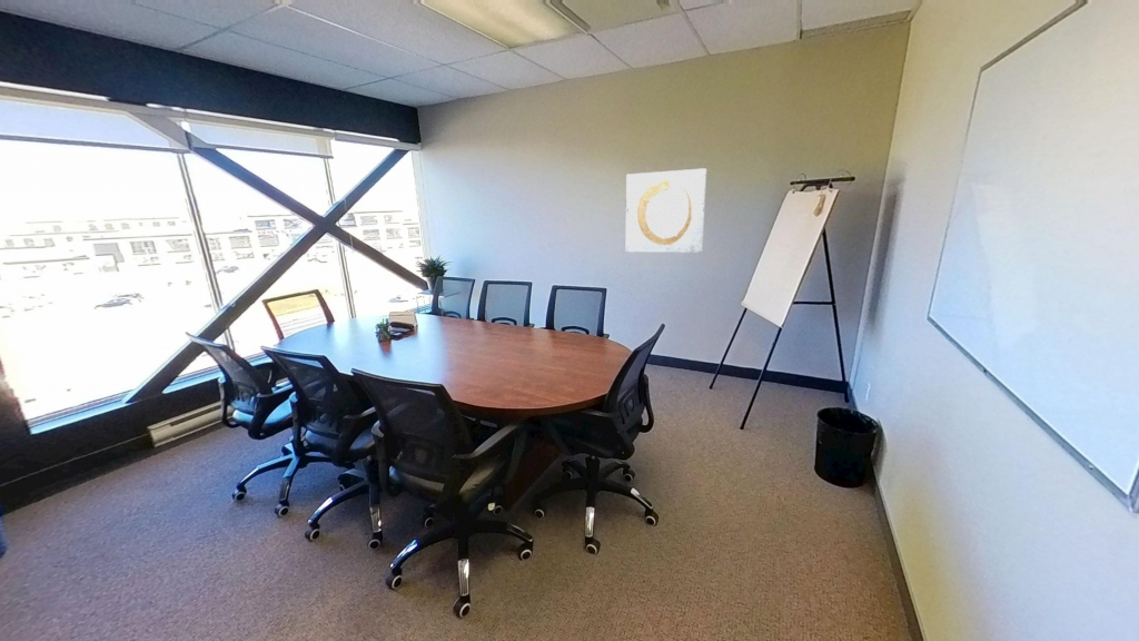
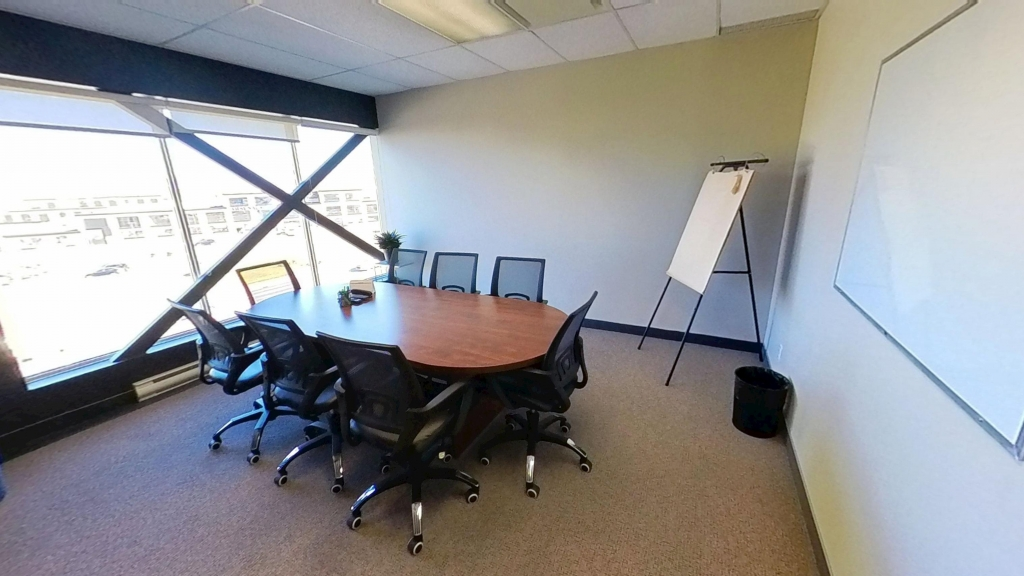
- wall art [625,167,707,254]
